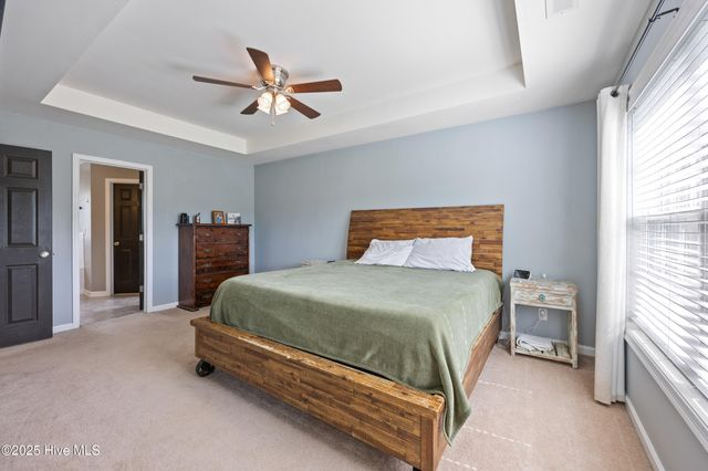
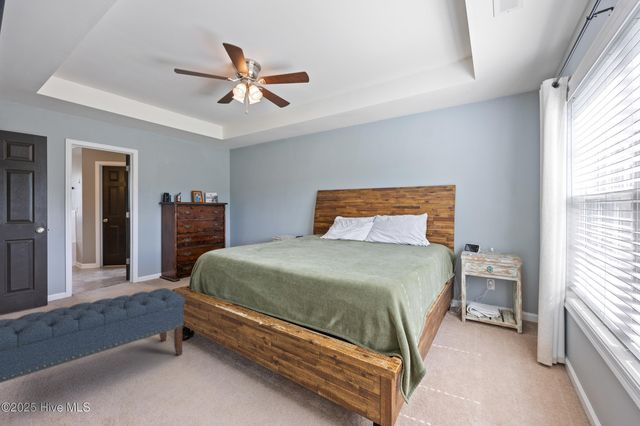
+ bench [0,287,186,384]
